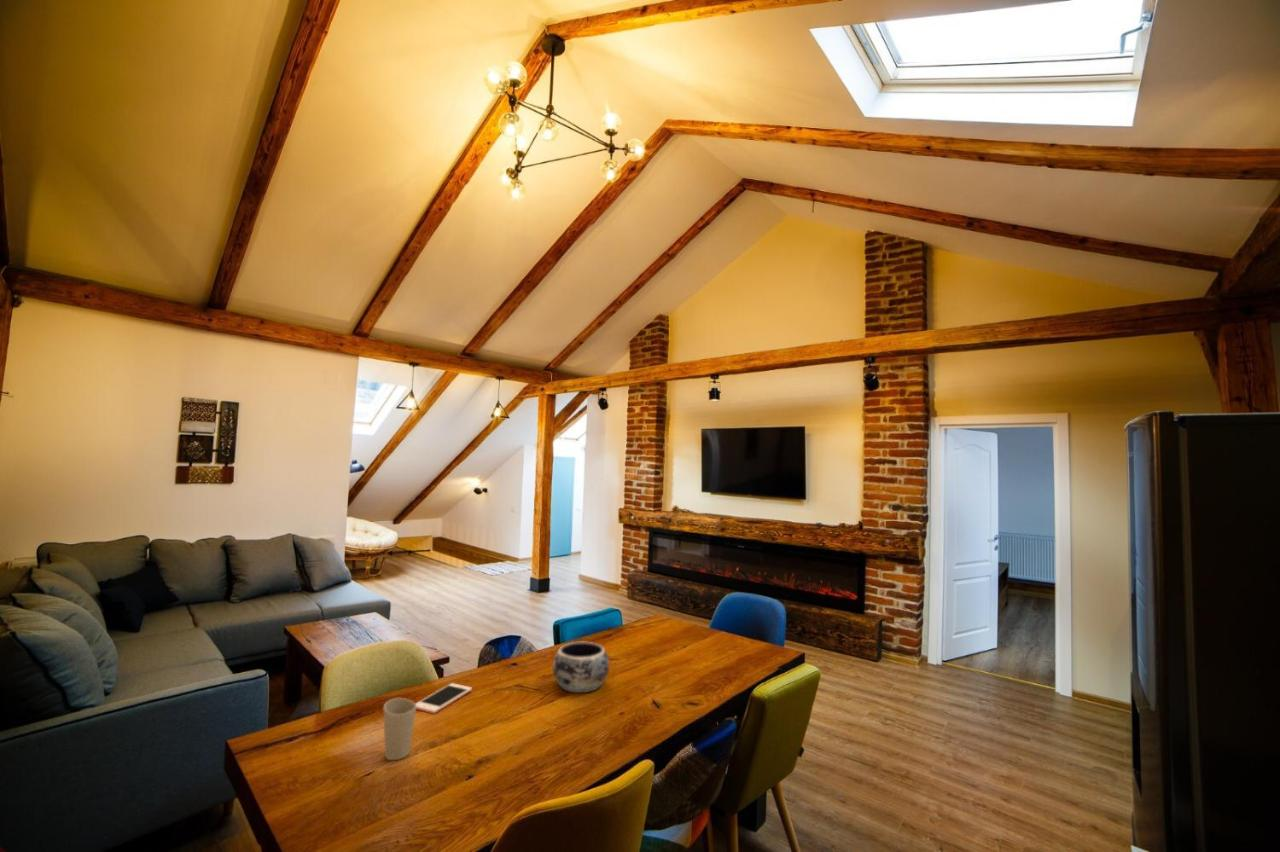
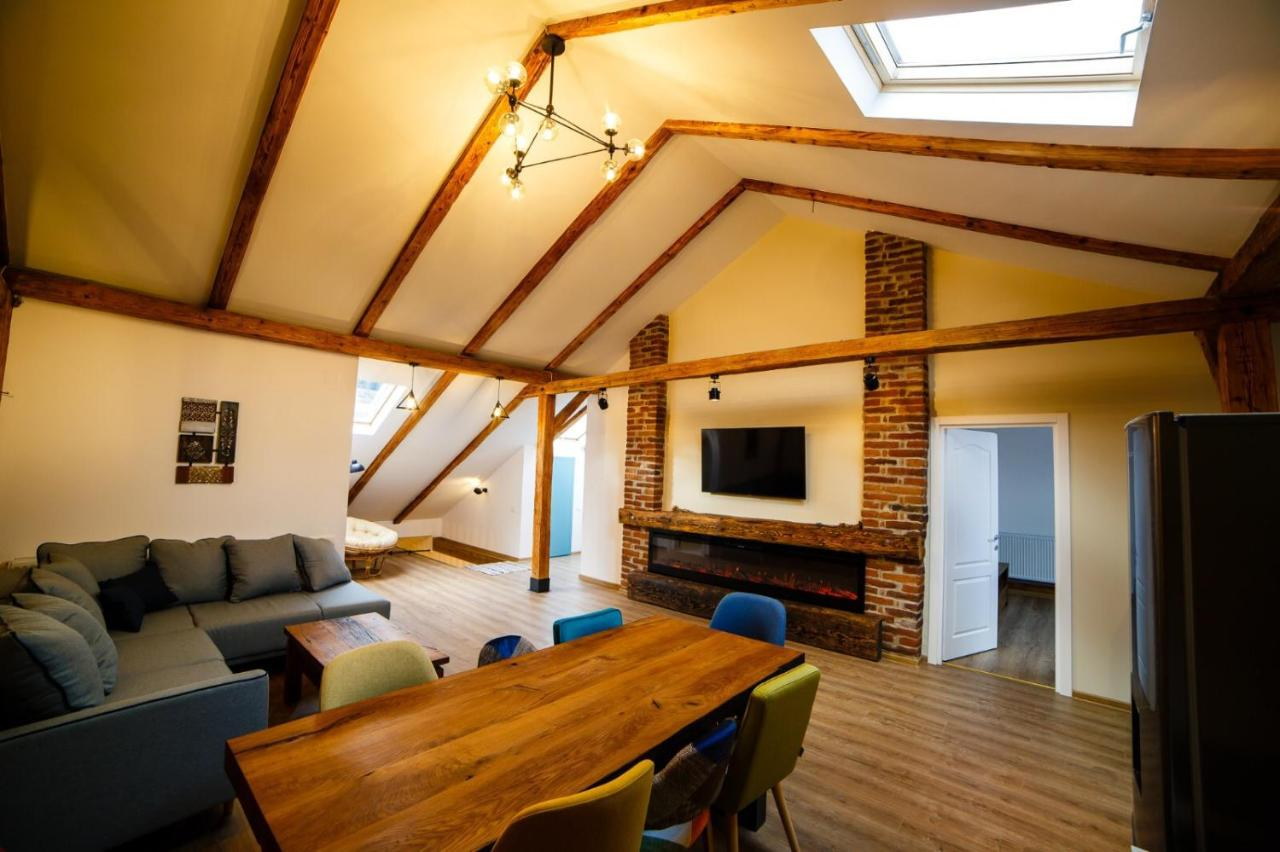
- decorative bowl [552,641,610,694]
- cell phone [415,682,473,714]
- cup [382,697,417,761]
